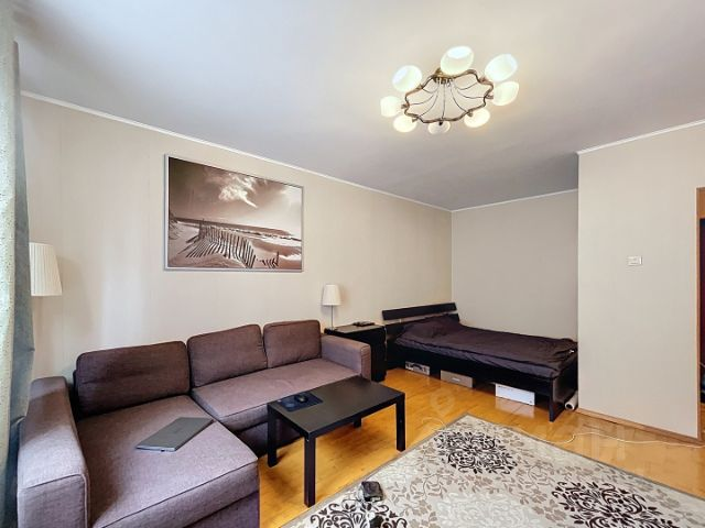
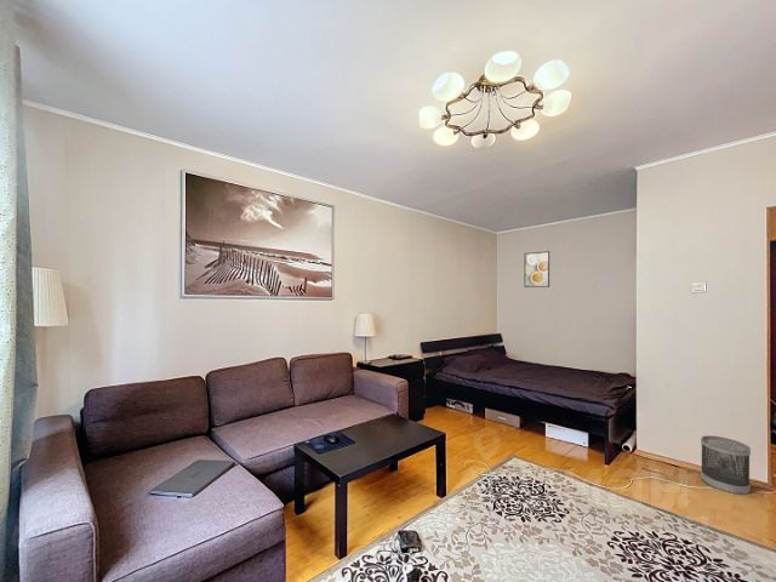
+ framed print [524,250,550,289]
+ wastebasket [700,434,752,496]
